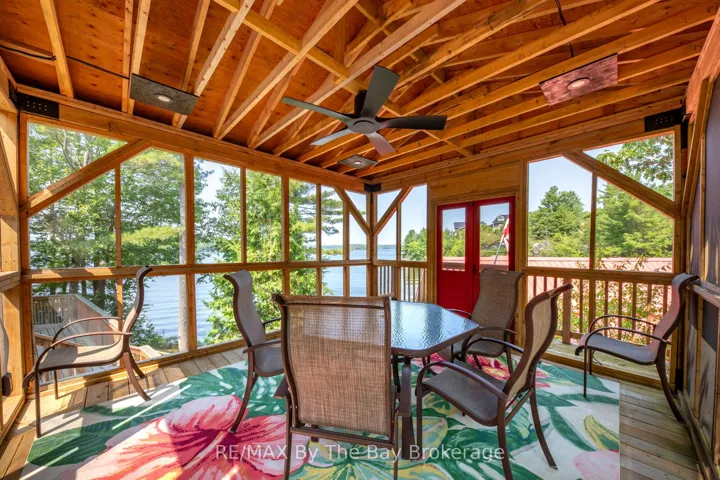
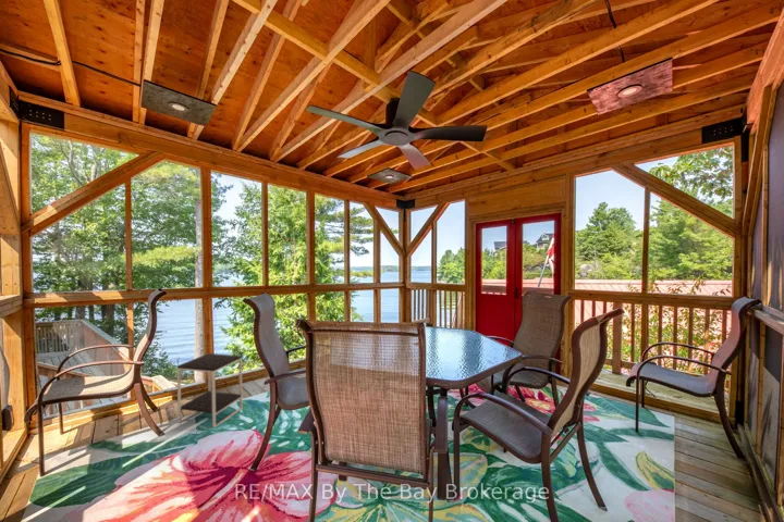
+ side table [176,352,244,428]
